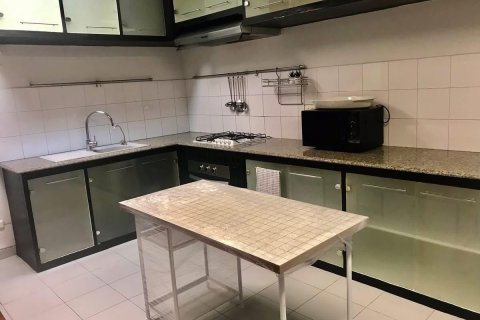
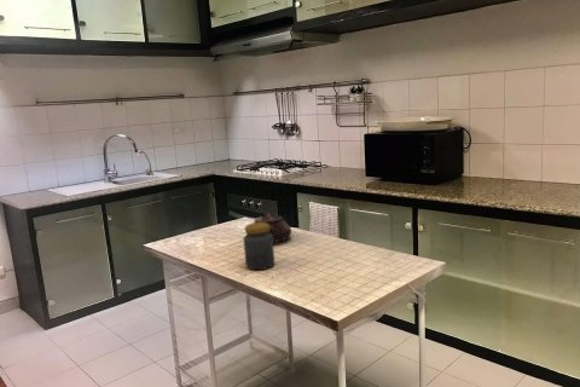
+ teapot [253,212,292,243]
+ jar [242,223,276,271]
